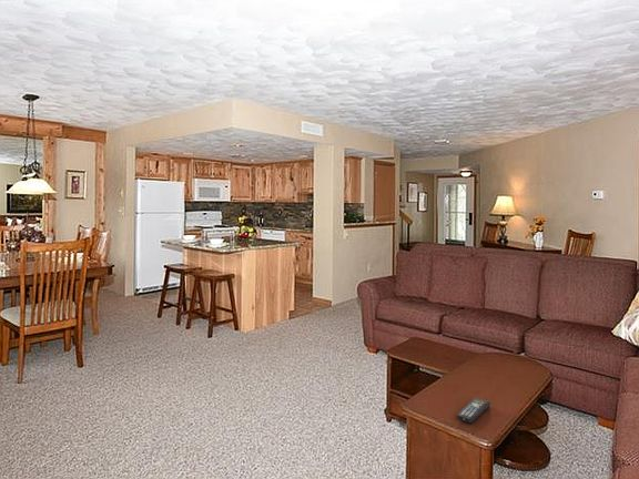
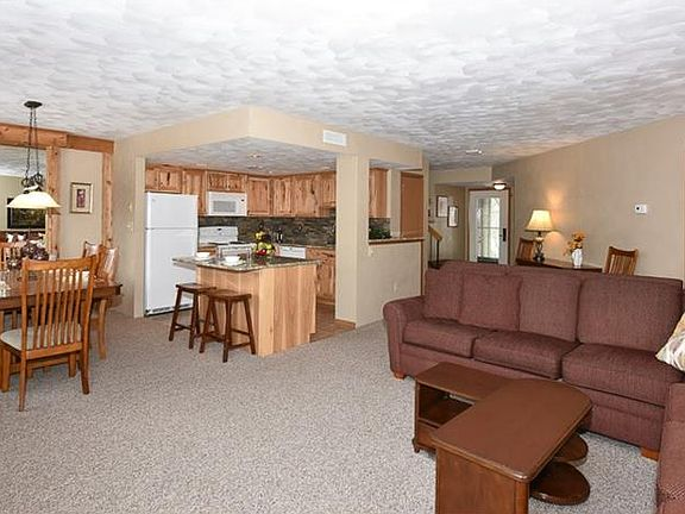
- remote control [456,397,491,424]
